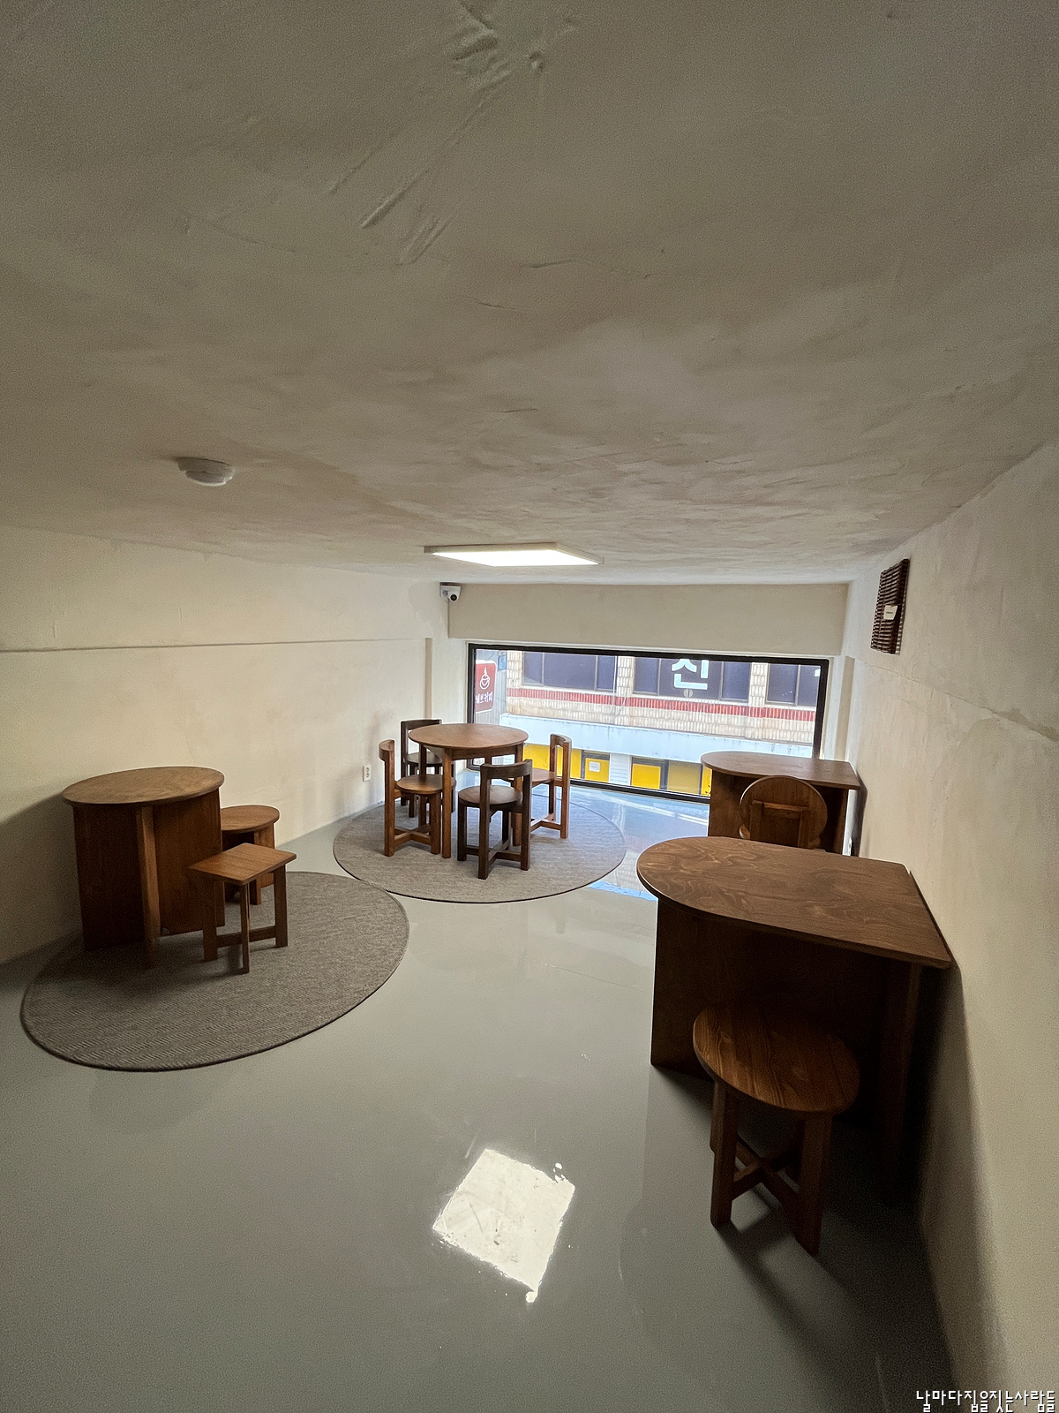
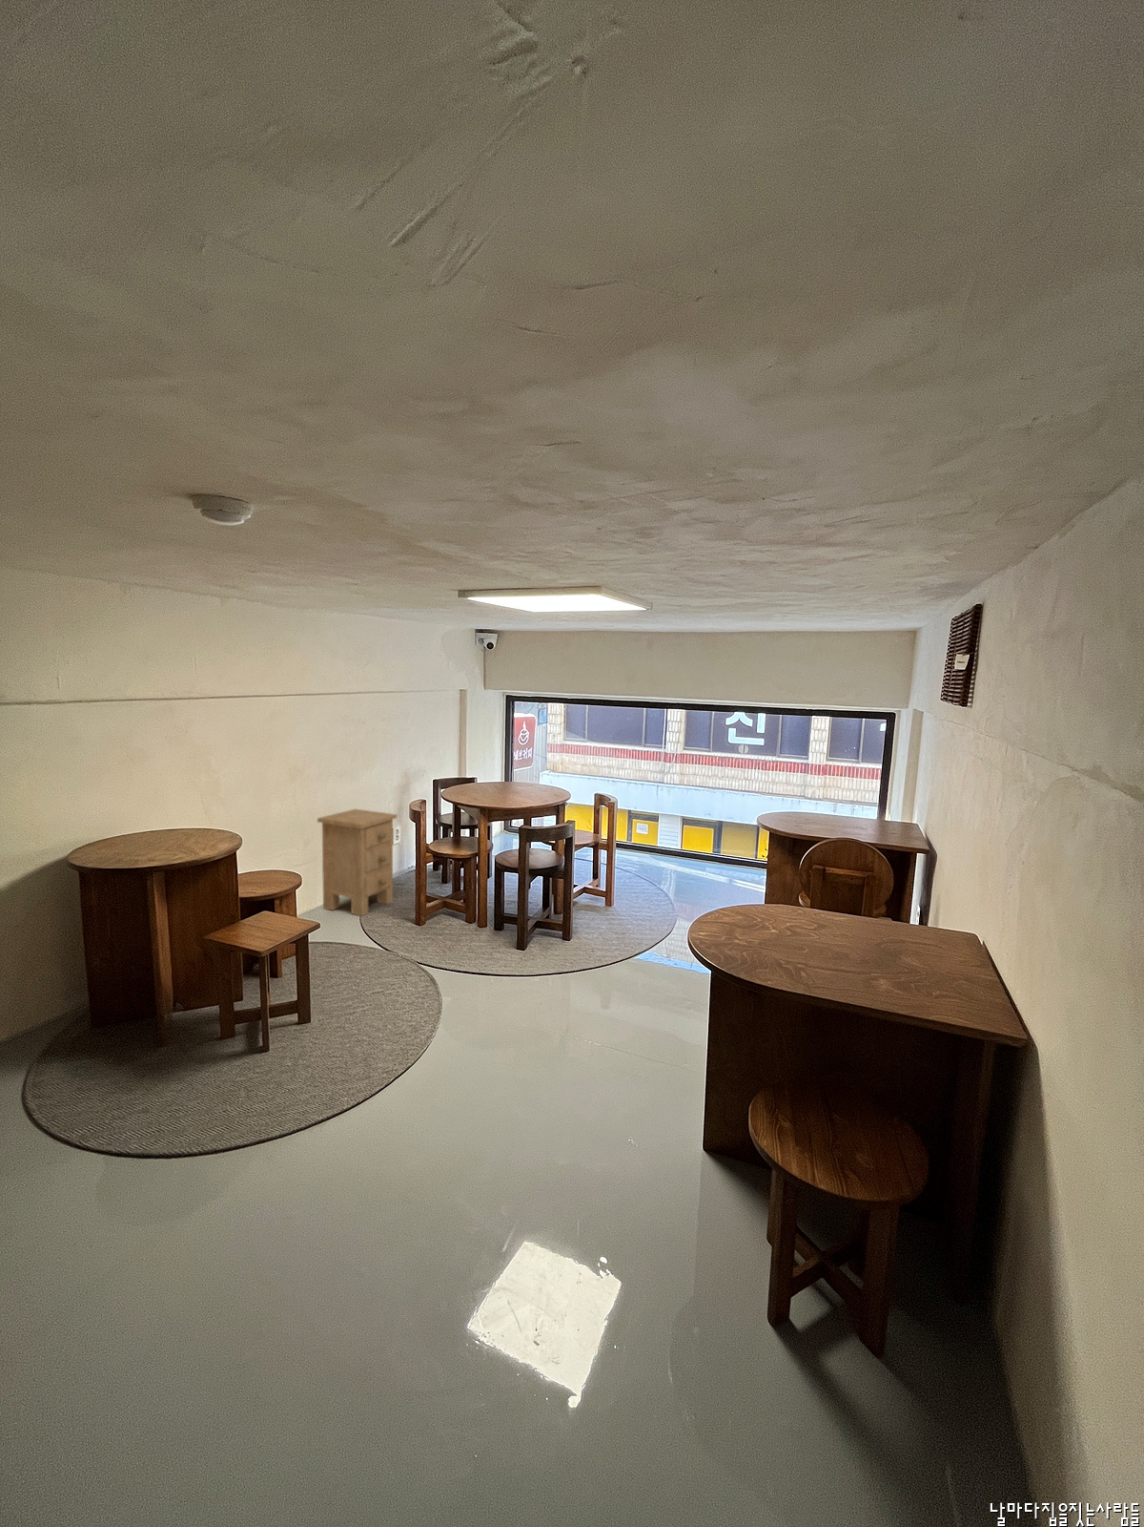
+ nightstand [316,808,399,917]
